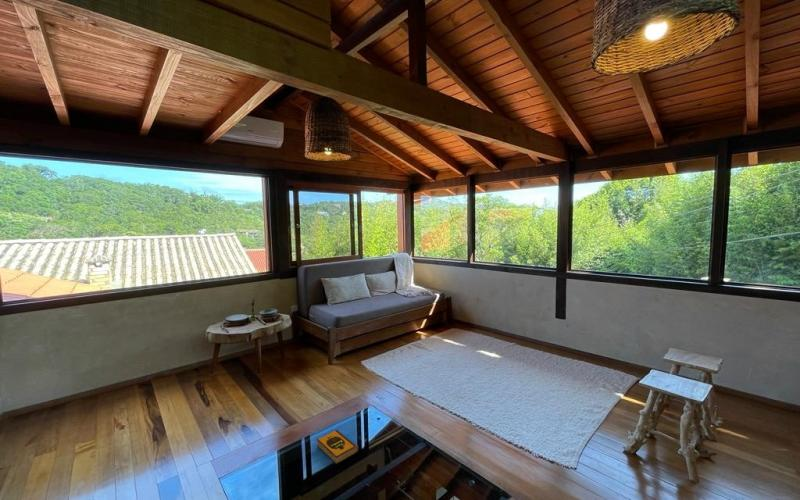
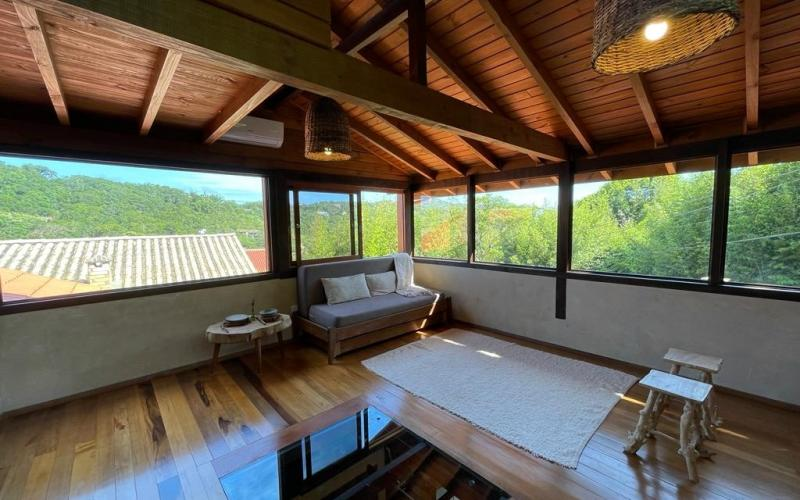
- hardback book [316,429,359,465]
